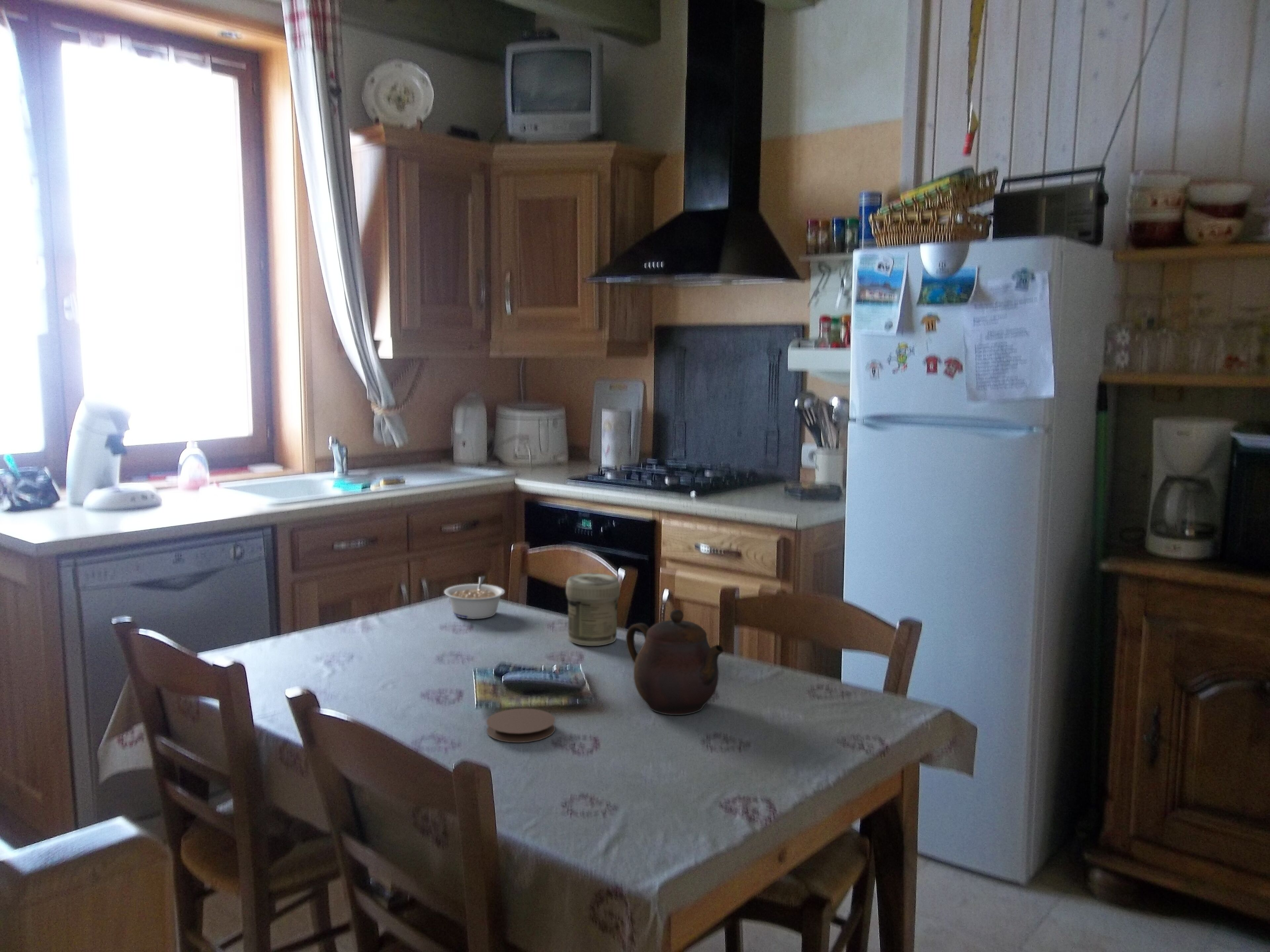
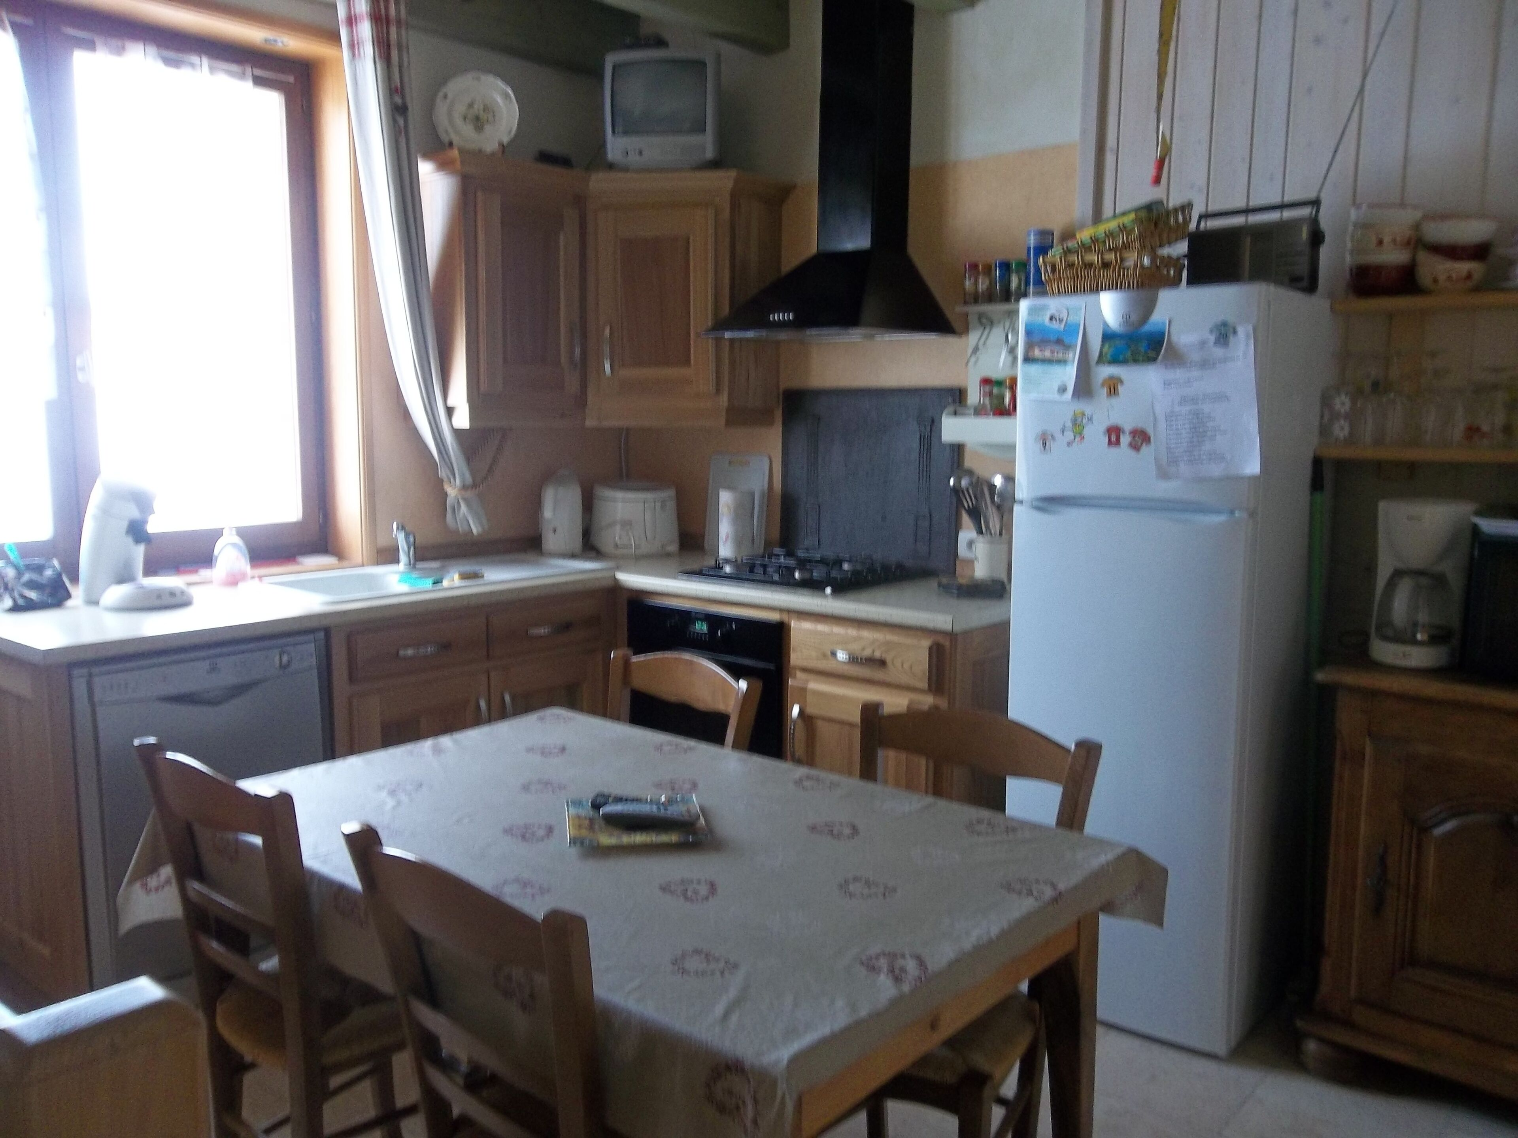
- coaster [486,708,556,743]
- jar [566,573,620,646]
- legume [444,576,505,619]
- teapot [626,609,724,715]
